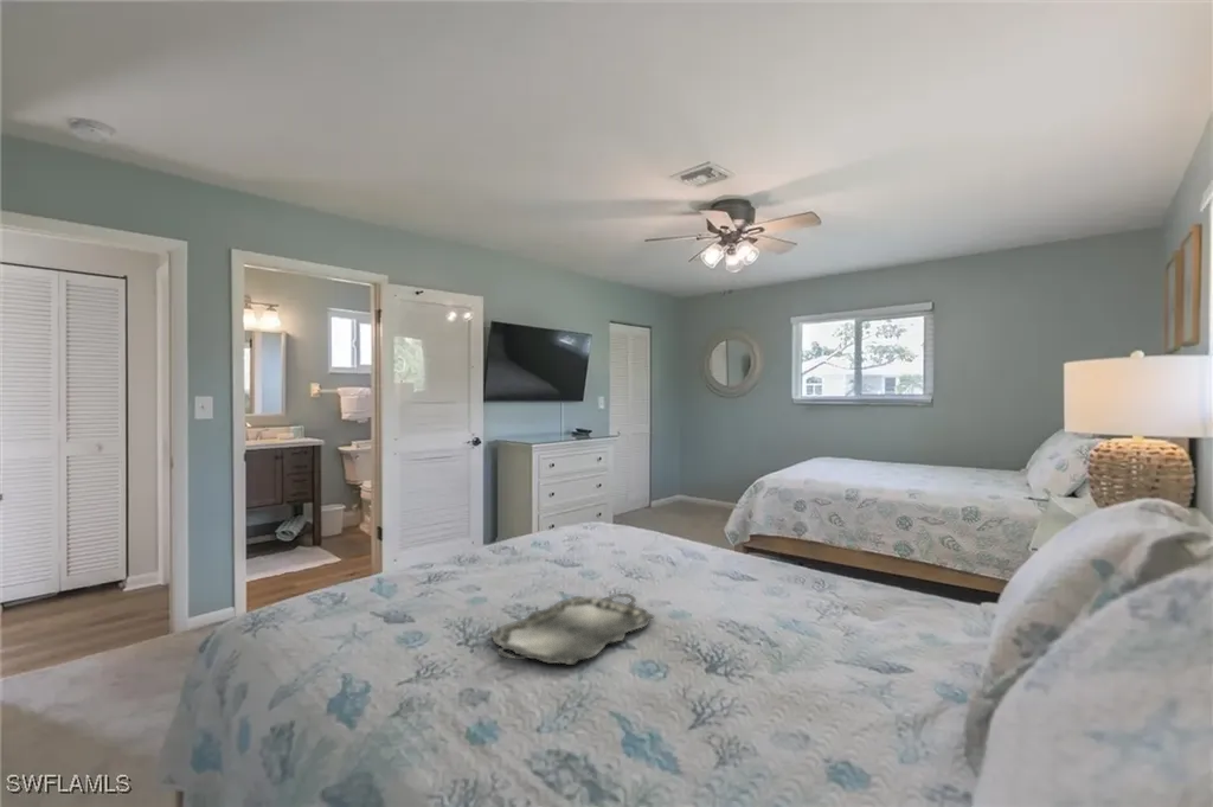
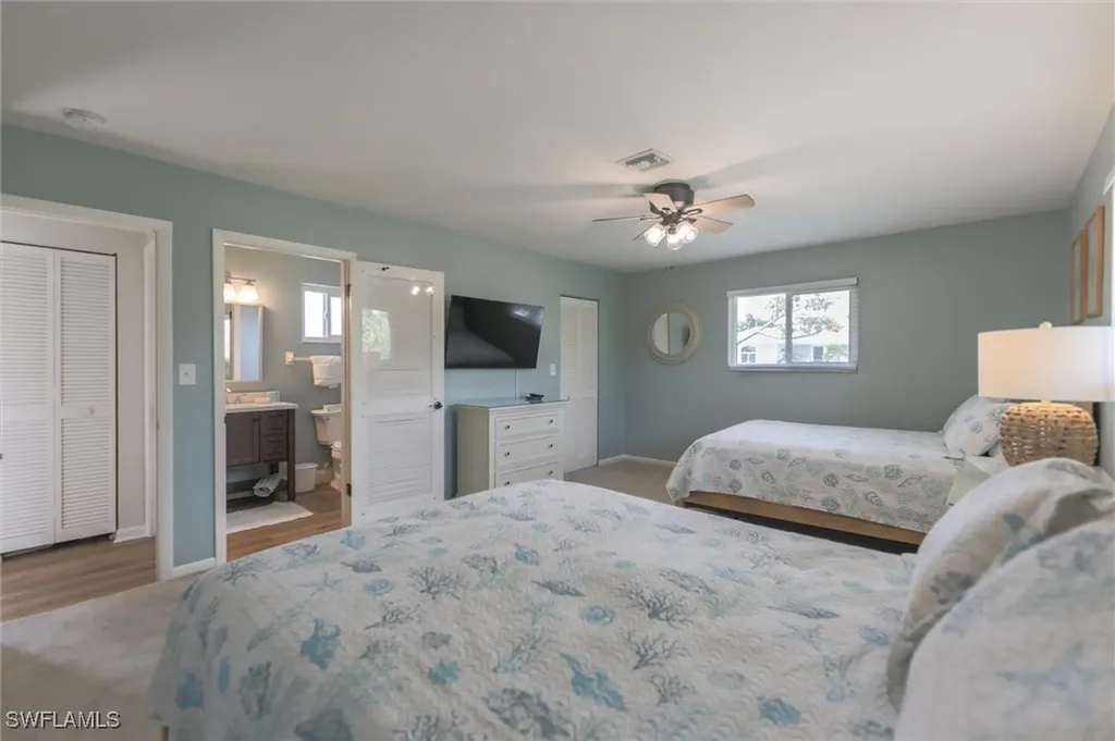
- serving tray [487,593,656,666]
